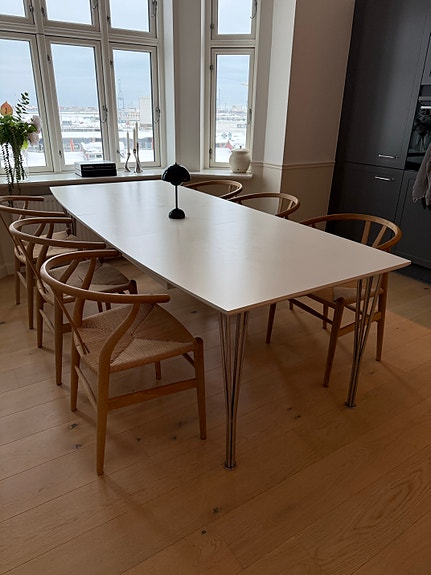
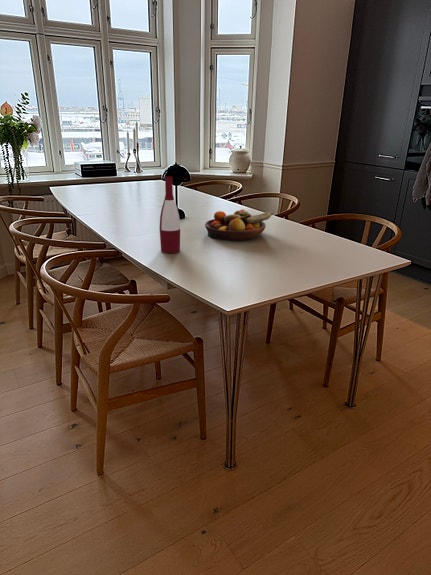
+ fruit bowl [204,208,273,242]
+ alcohol [159,175,181,254]
